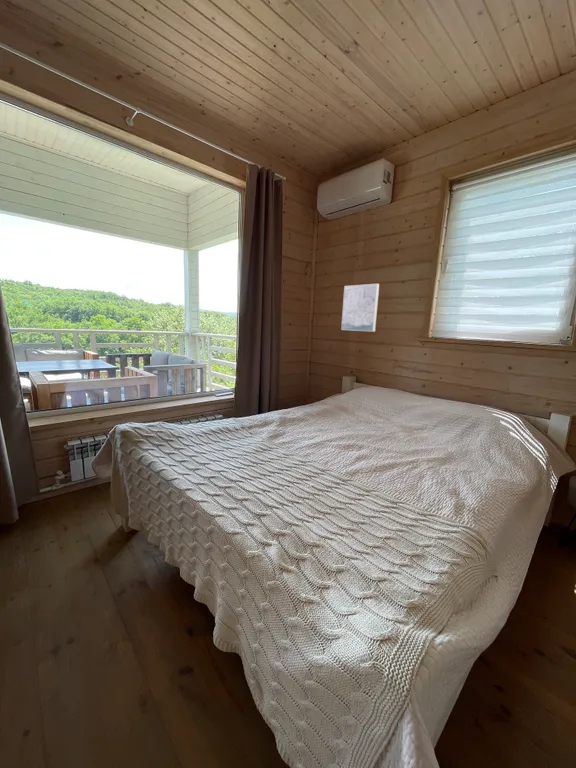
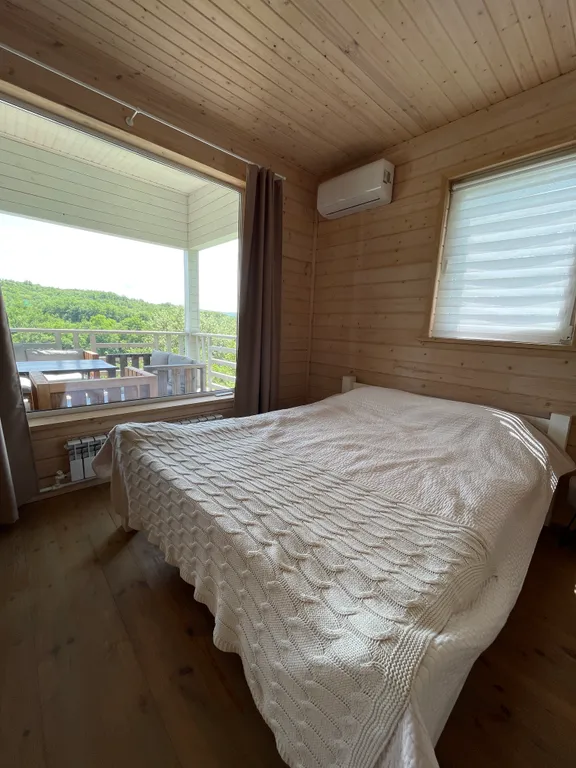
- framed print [340,283,380,333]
